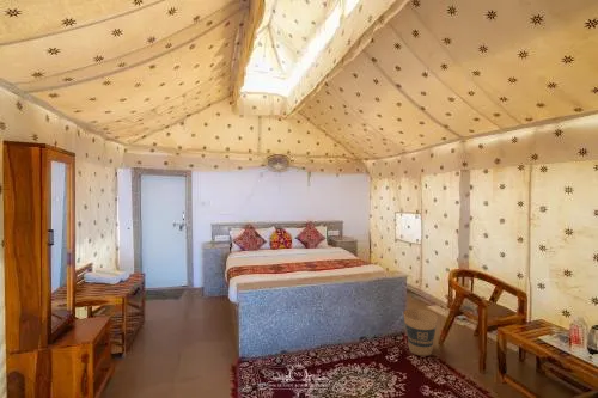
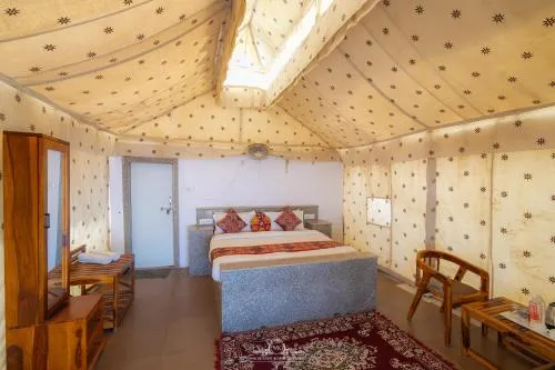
- trash can [402,307,439,357]
